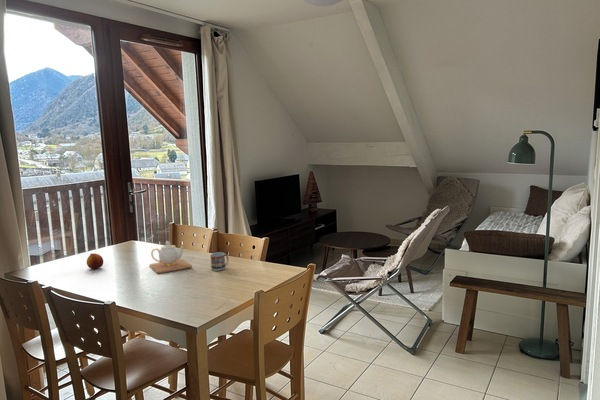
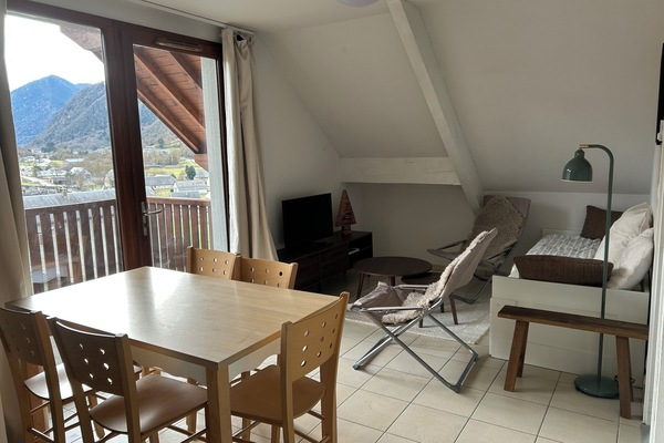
- teapot [148,241,193,274]
- cup [209,251,229,272]
- fruit [86,253,104,270]
